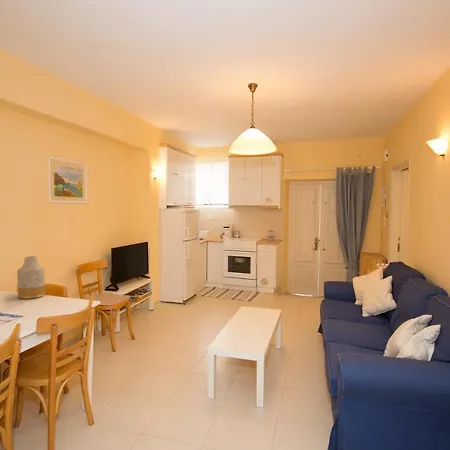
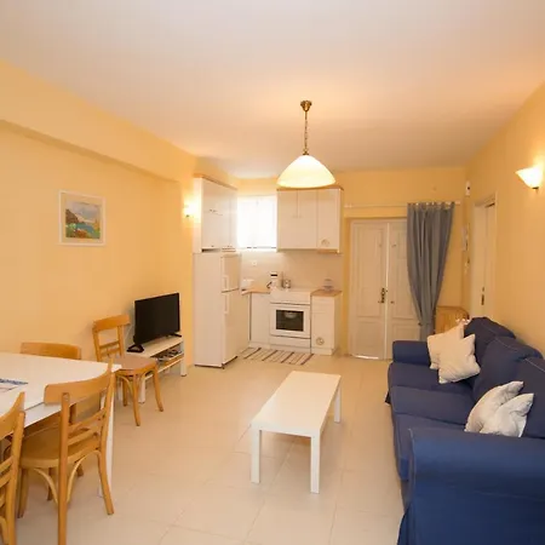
- vase [16,255,46,300]
